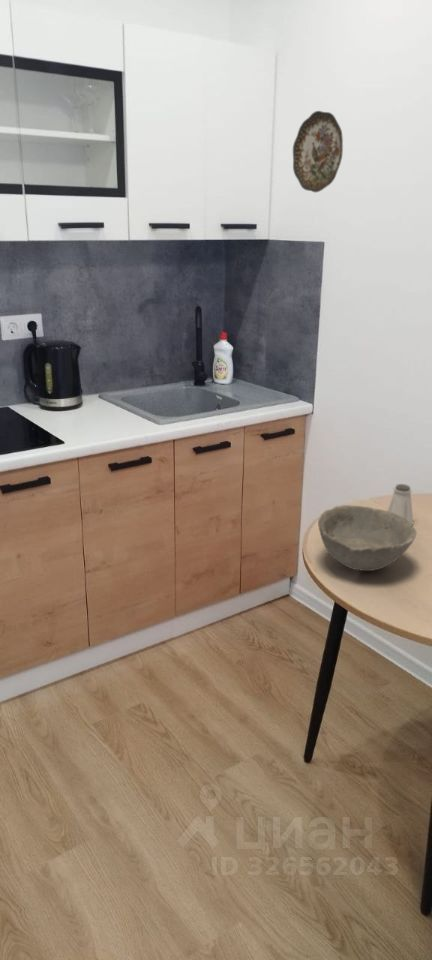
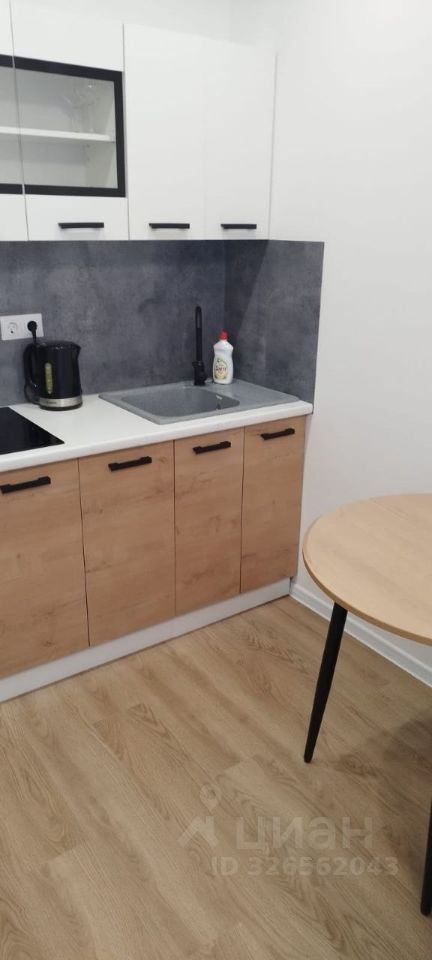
- bowl [317,504,417,572]
- saltshaker [387,483,414,526]
- decorative plate [292,110,344,193]
